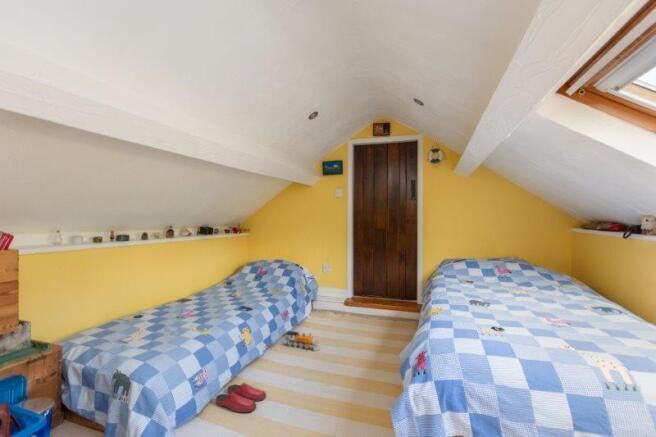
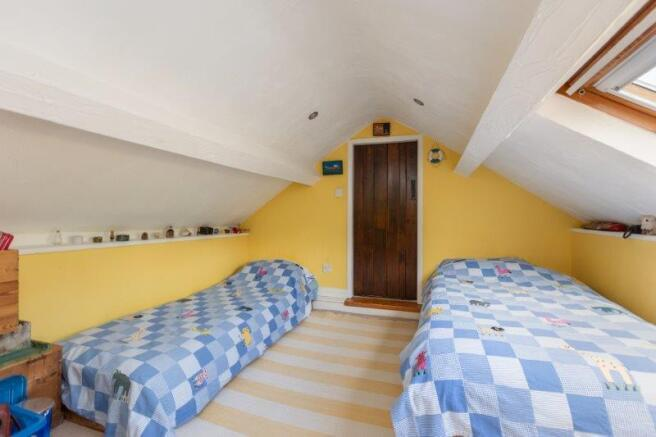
- toy train [281,330,320,352]
- slippers [215,382,267,413]
